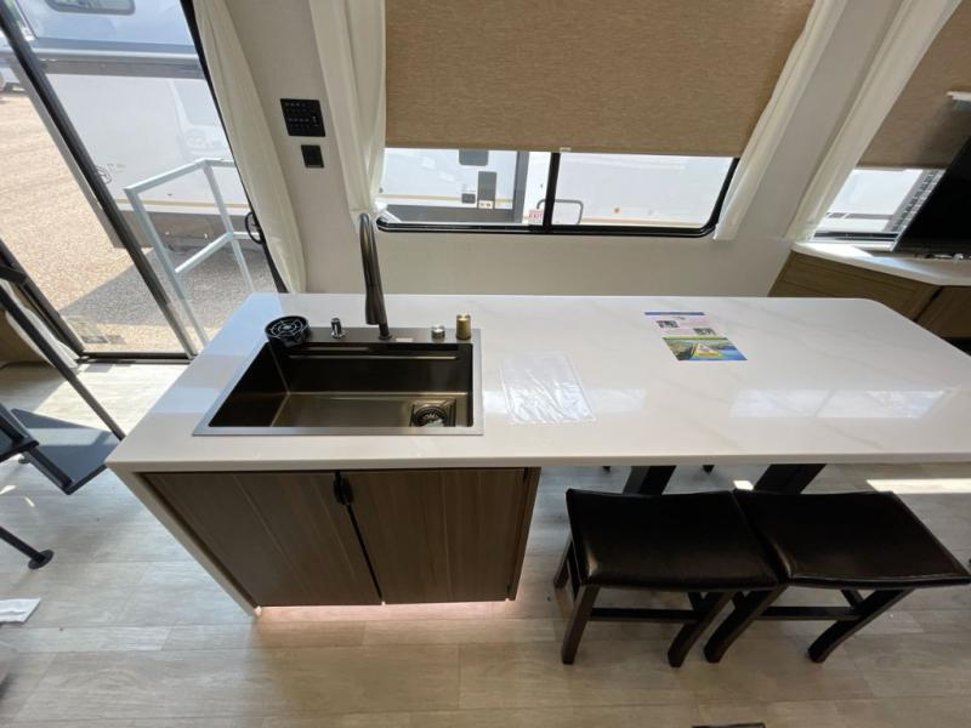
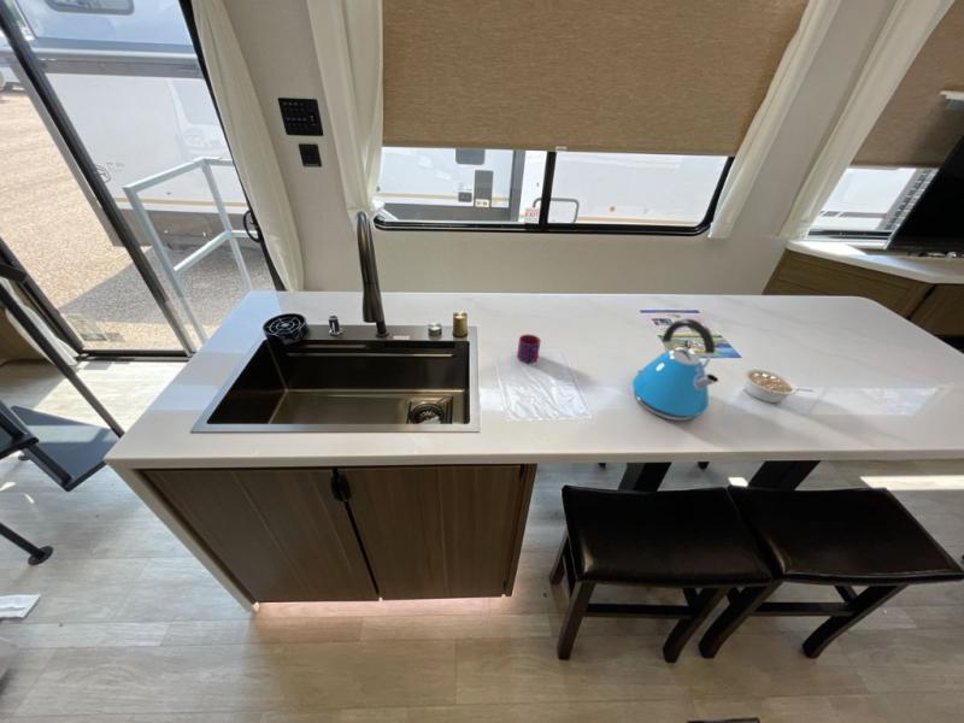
+ mug [516,334,542,364]
+ legume [743,368,815,404]
+ kettle [631,318,719,422]
